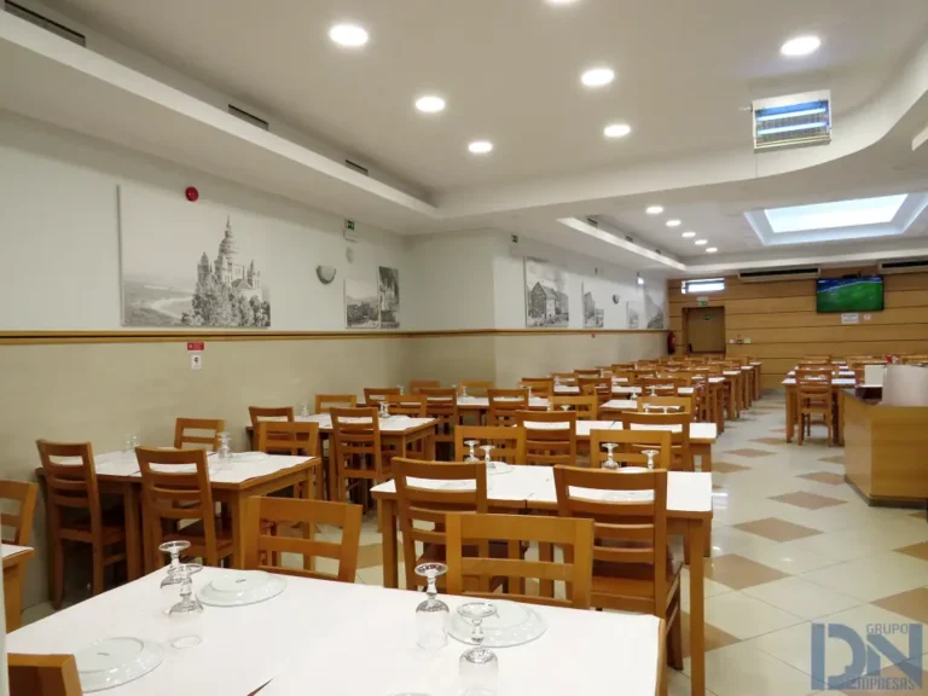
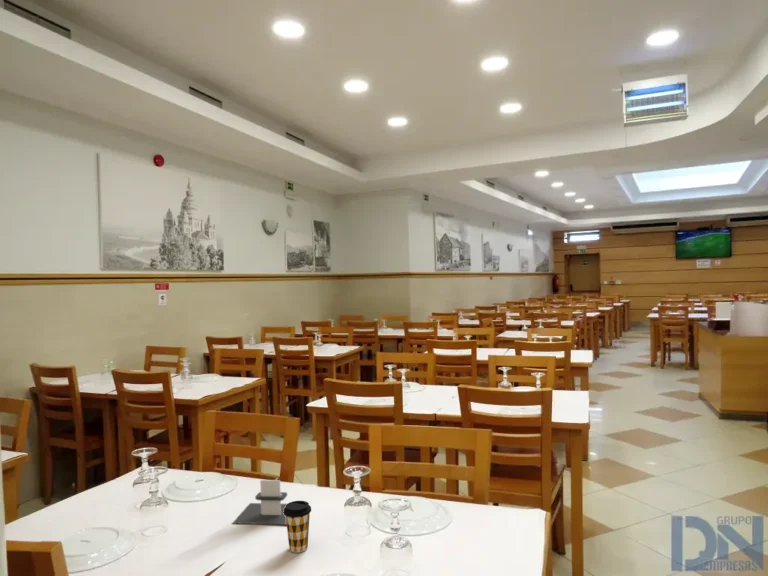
+ coffee cup [283,500,312,553]
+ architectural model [232,477,288,525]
